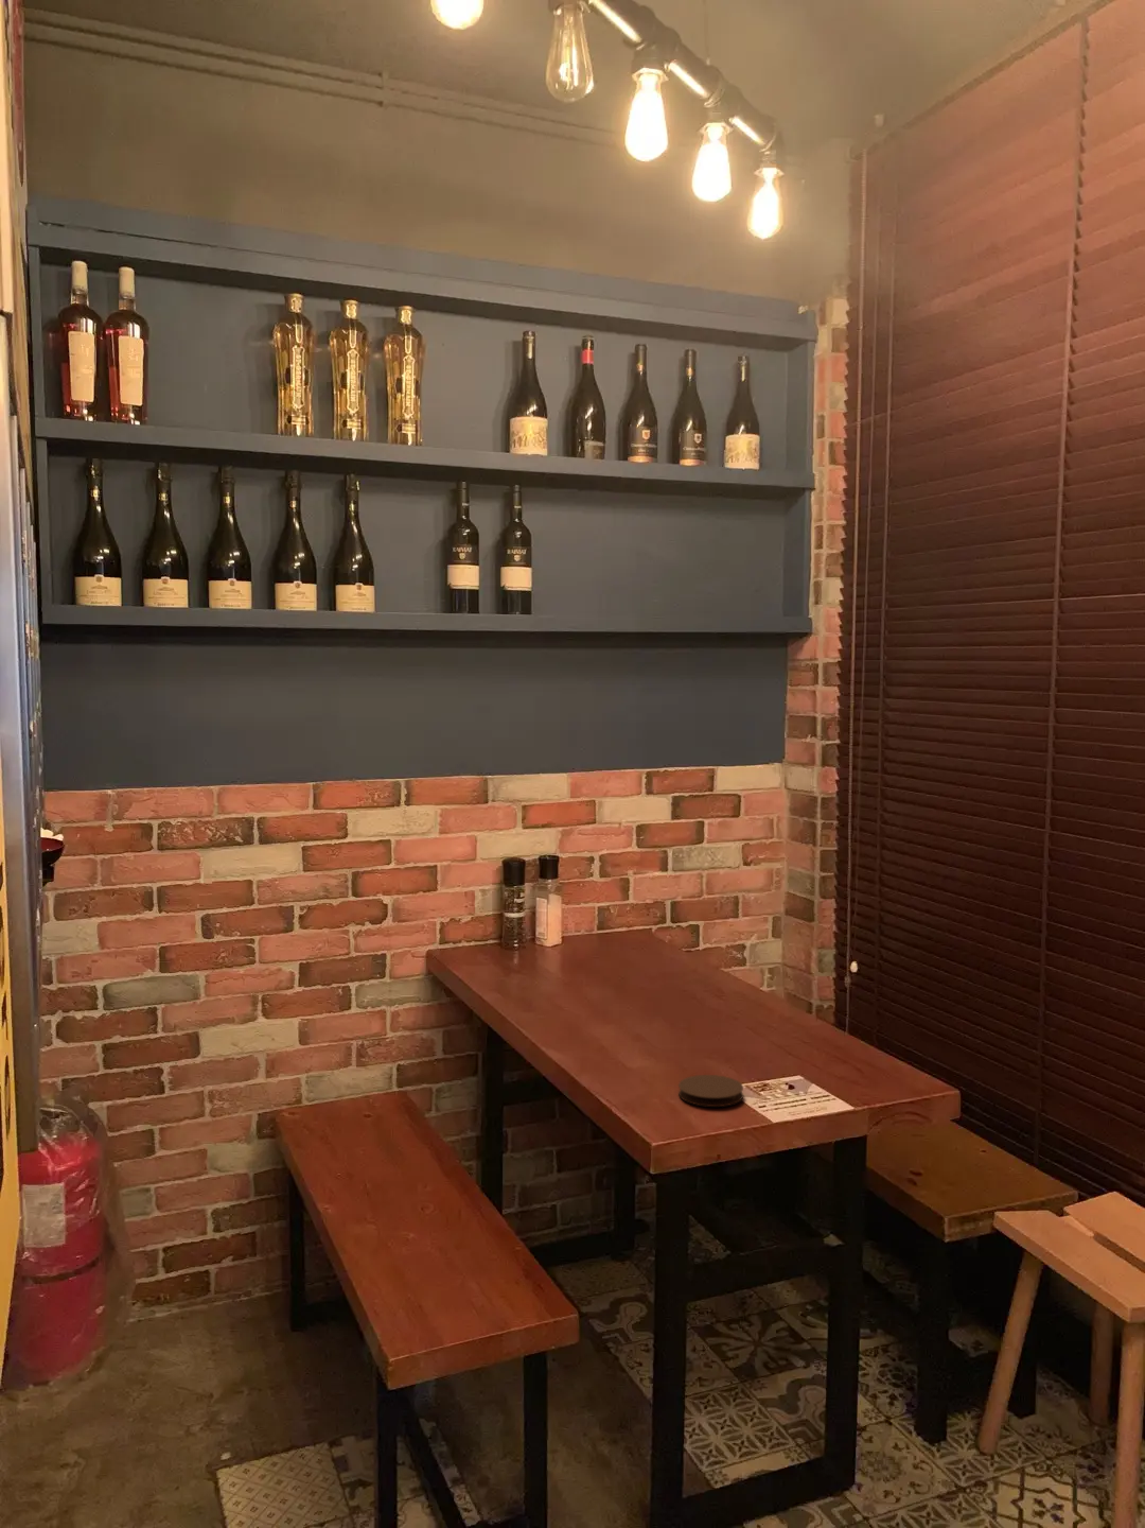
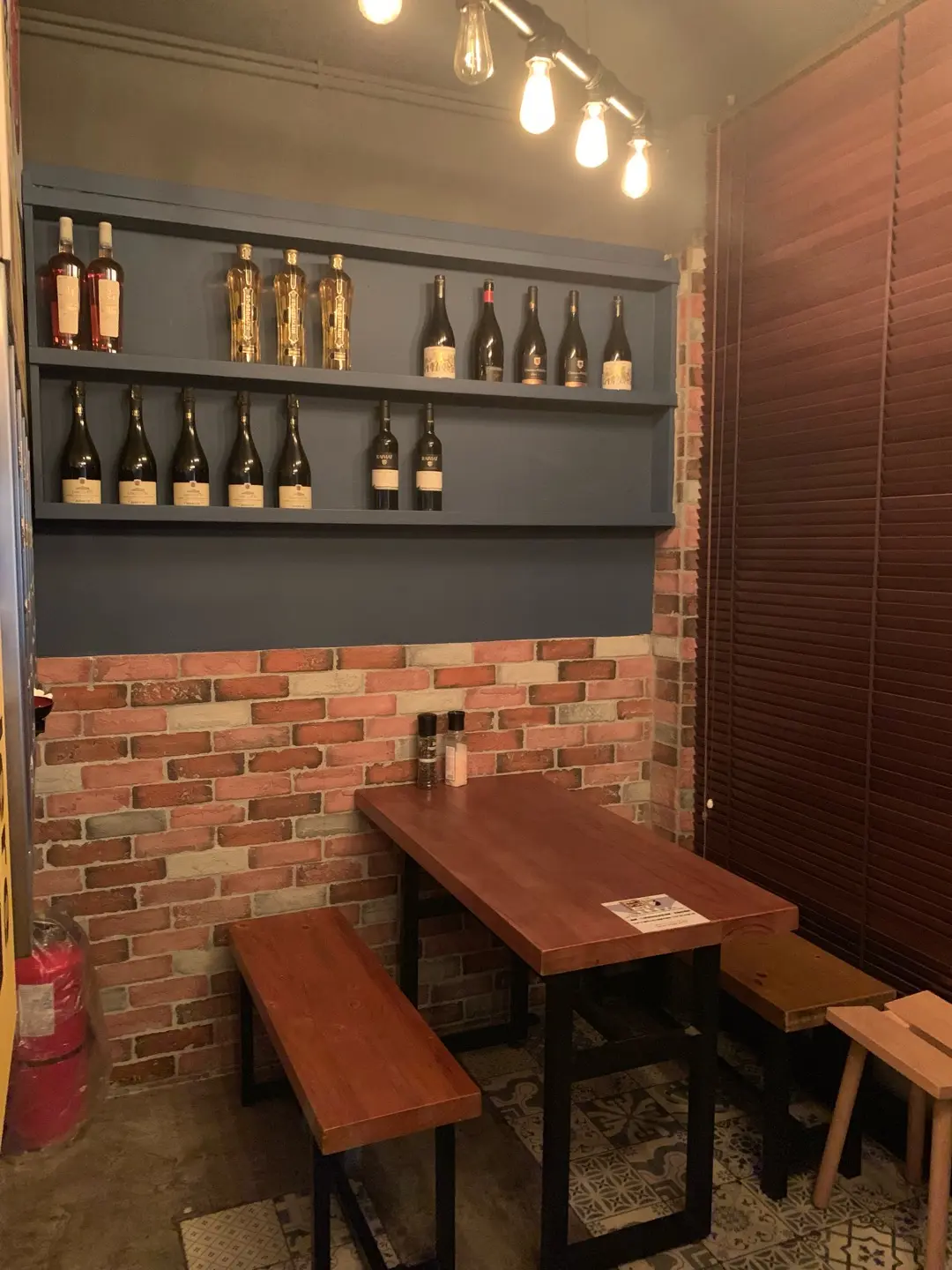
- coaster [677,1074,744,1108]
